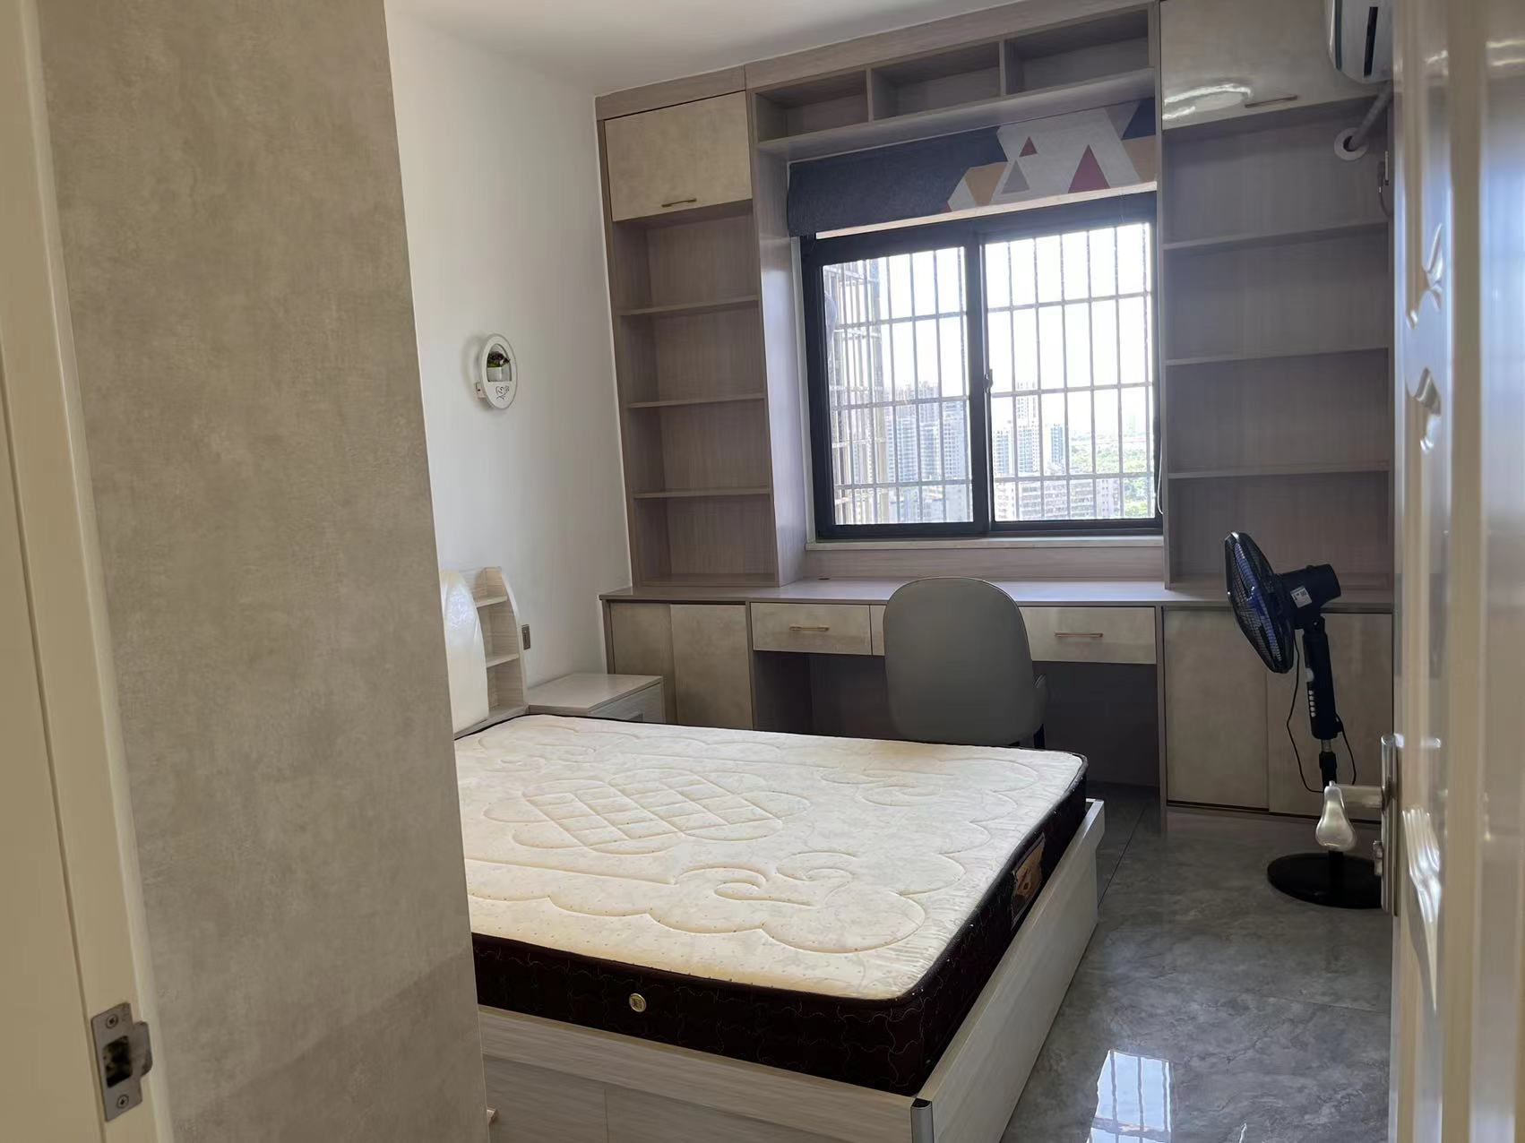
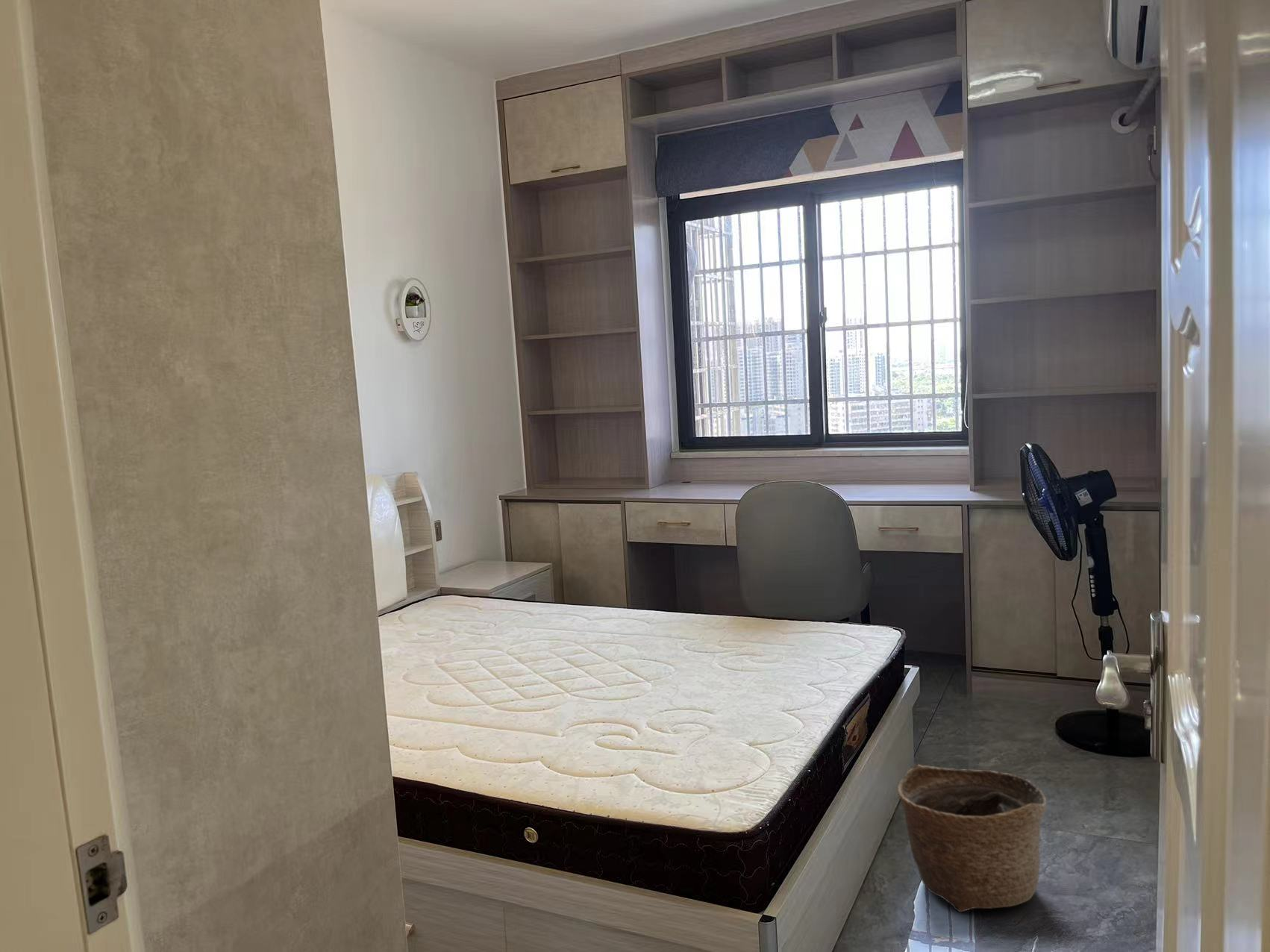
+ basket [897,764,1047,913]
